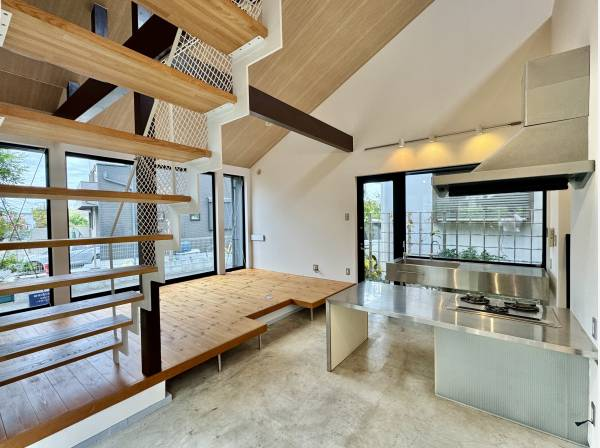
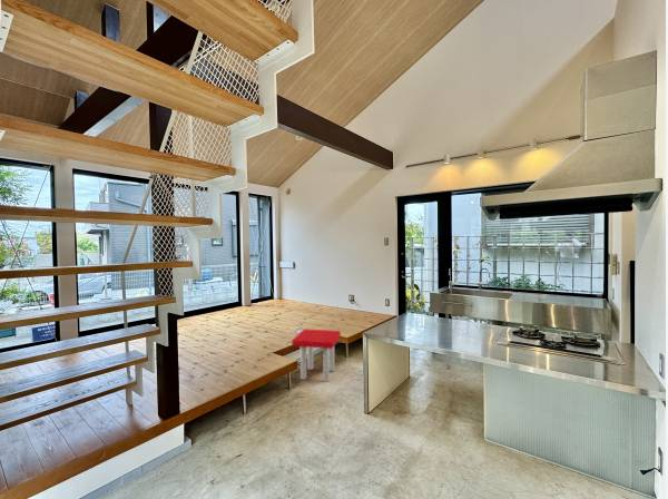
+ stool [291,329,342,383]
